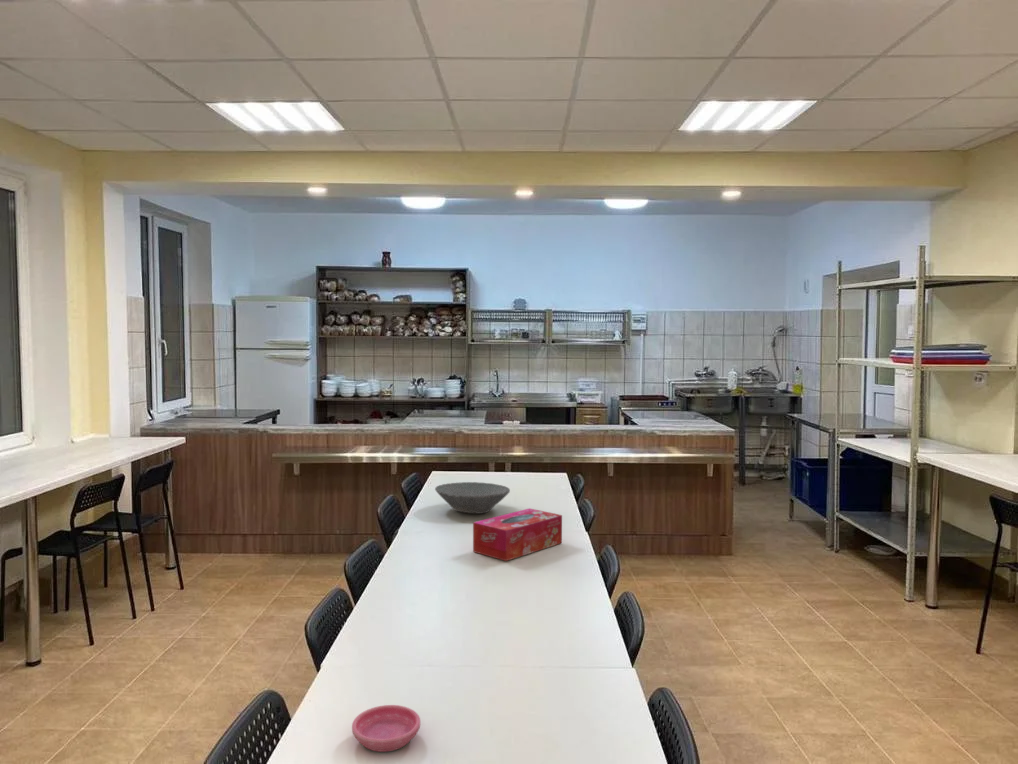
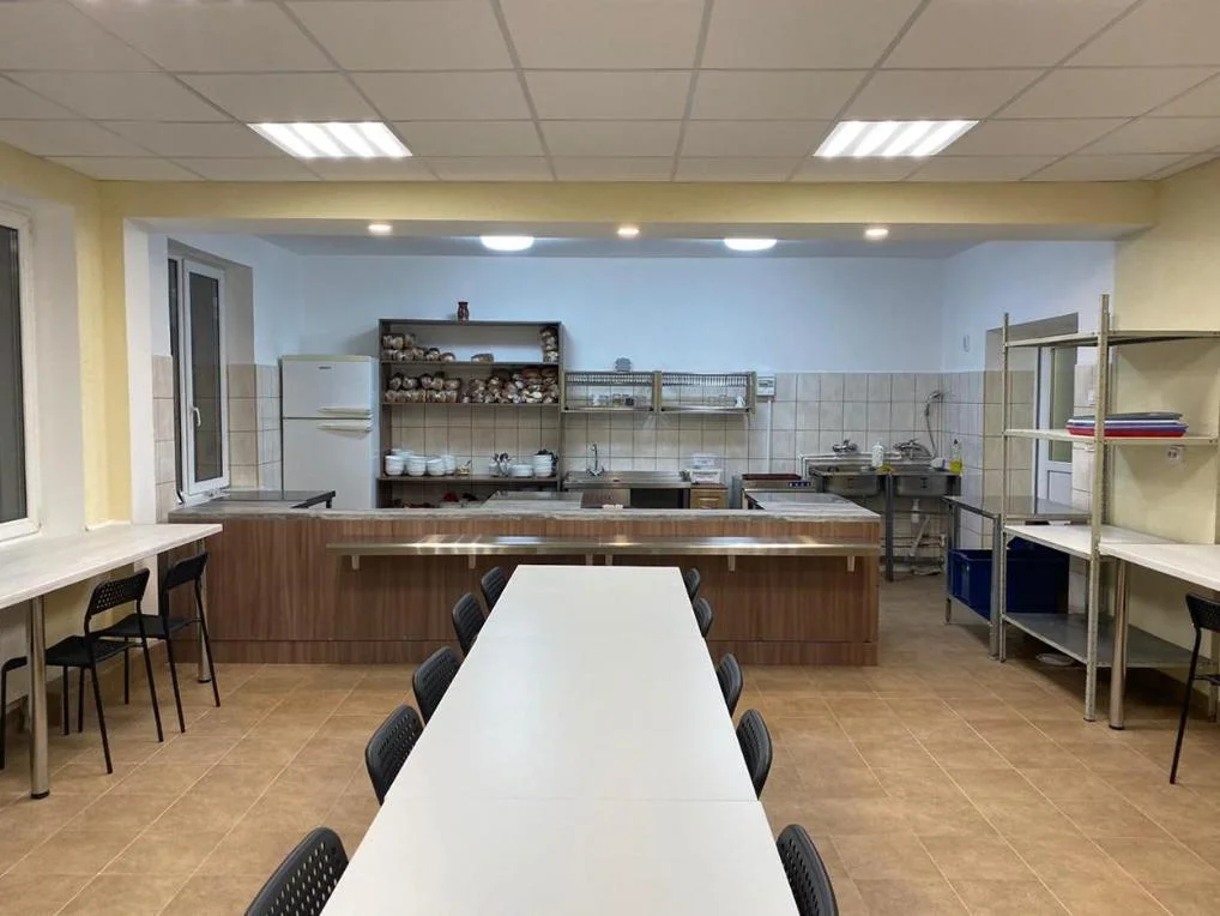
- bowl [434,481,511,515]
- saucer [351,704,421,753]
- tissue box [472,507,563,562]
